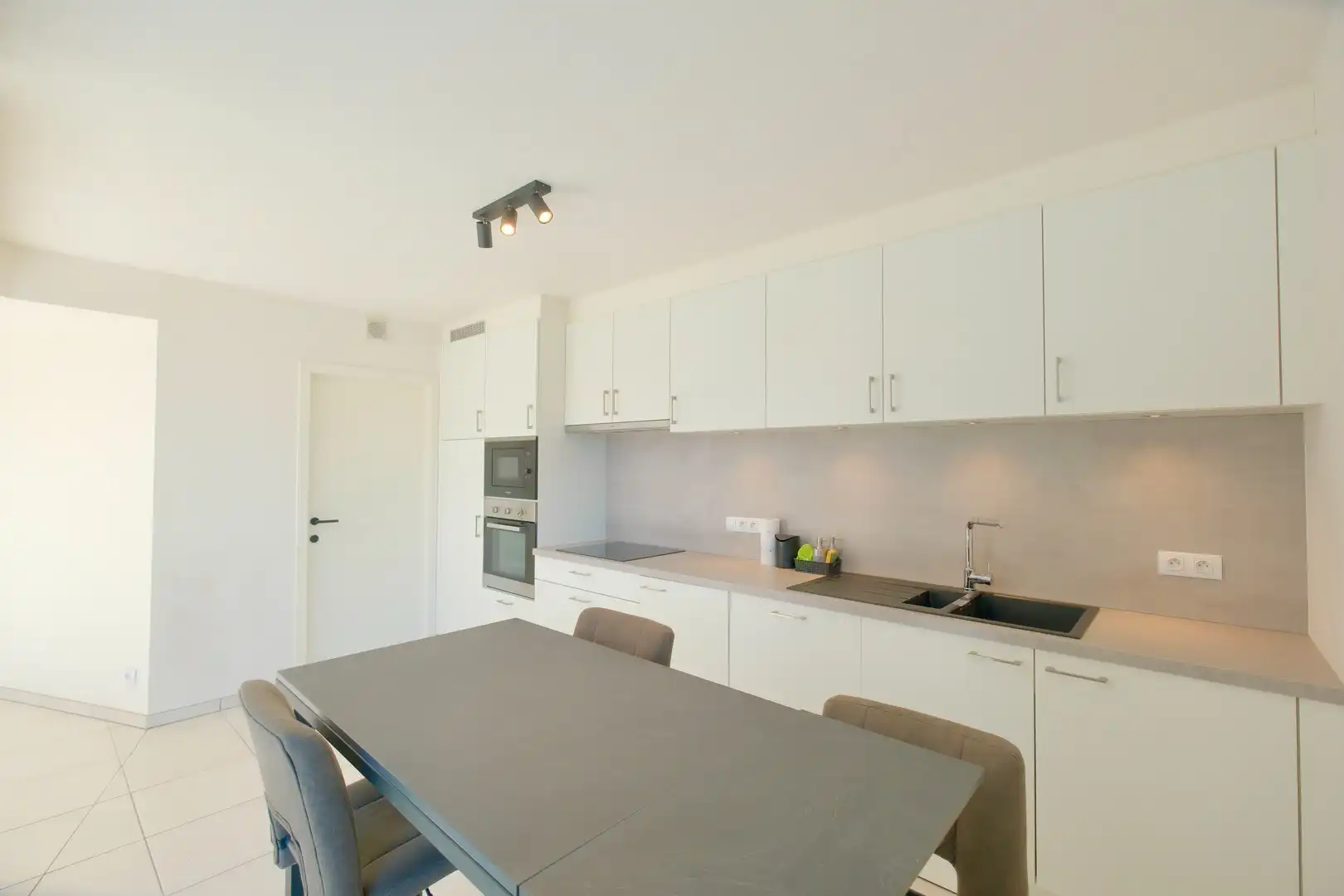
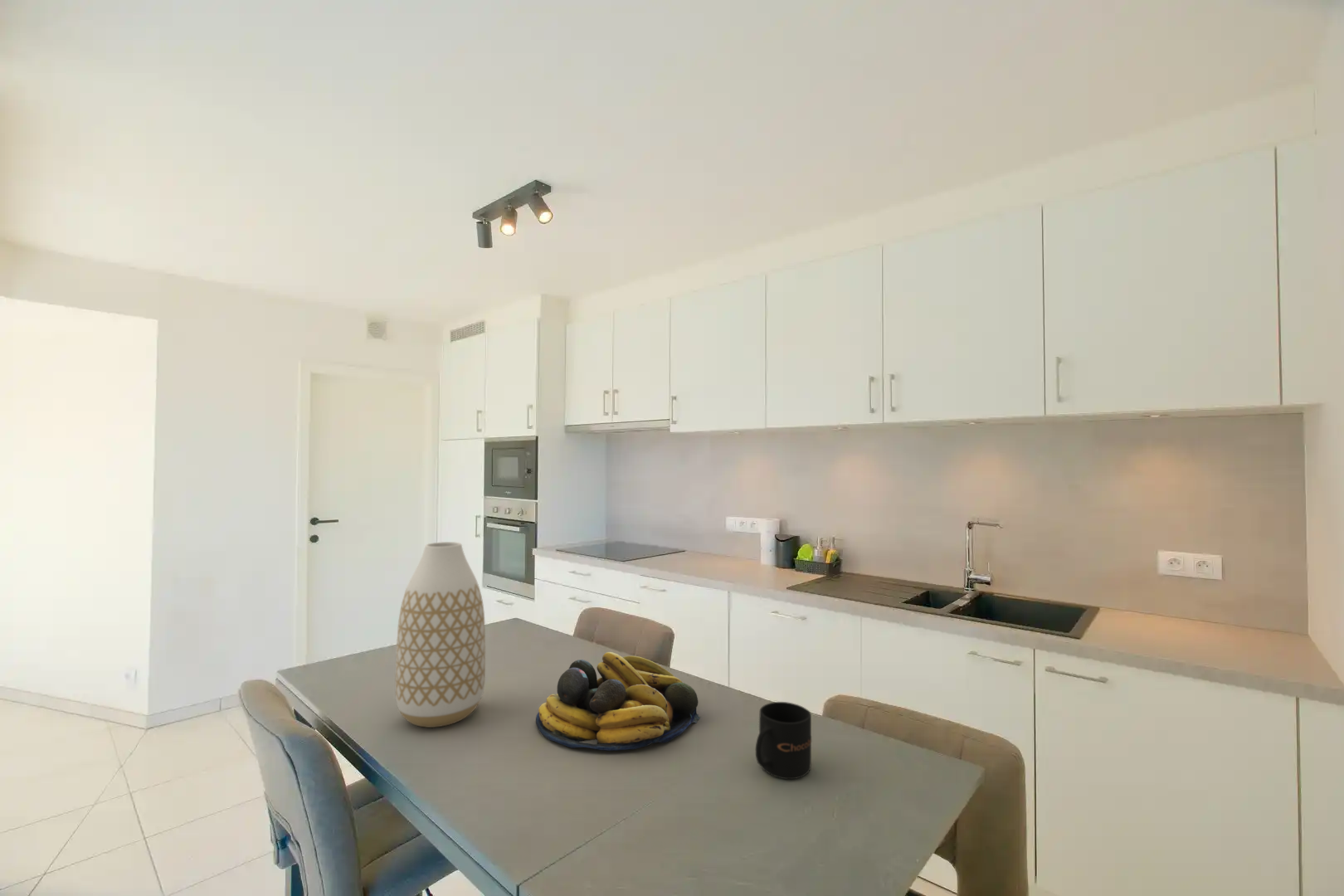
+ vase [395,541,486,728]
+ mug [755,701,812,780]
+ fruit bowl [535,651,701,752]
